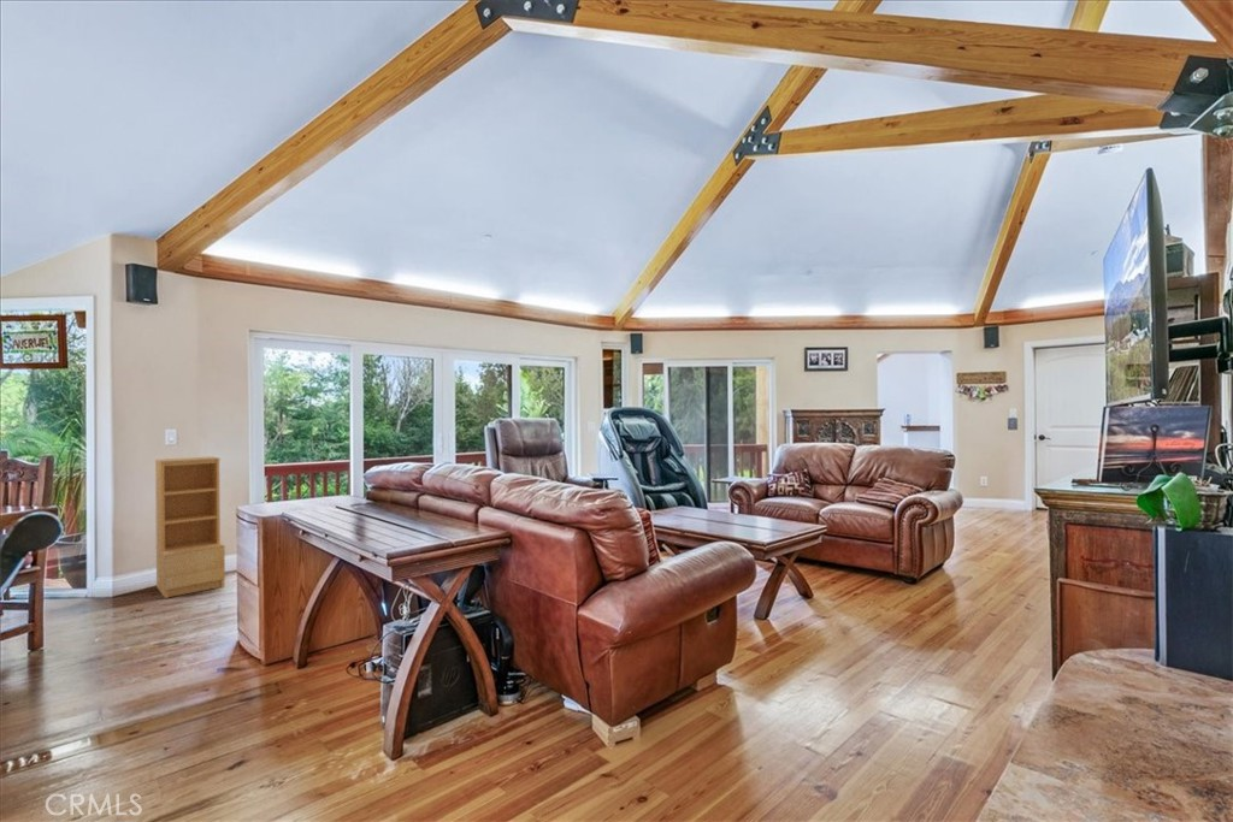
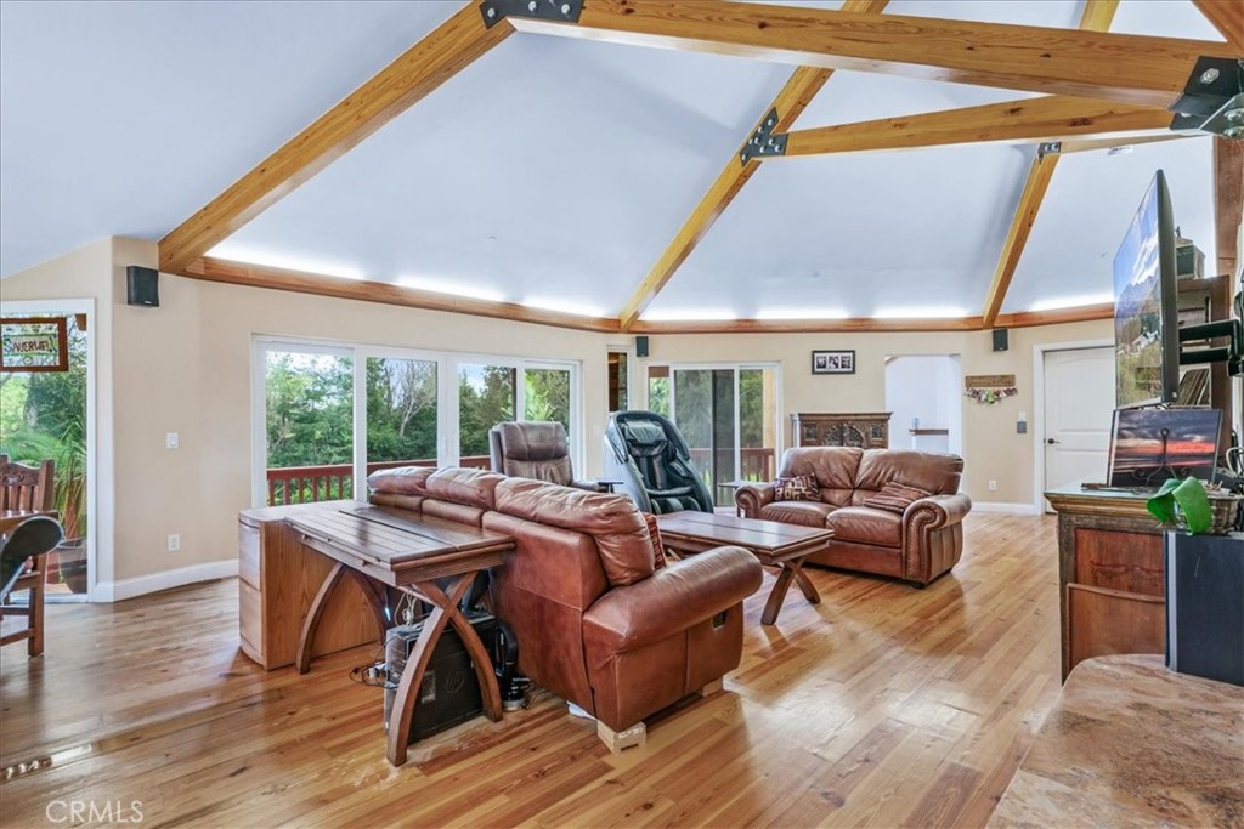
- bookshelf [154,455,226,599]
